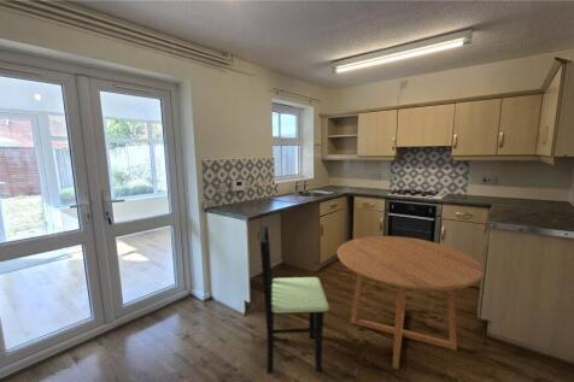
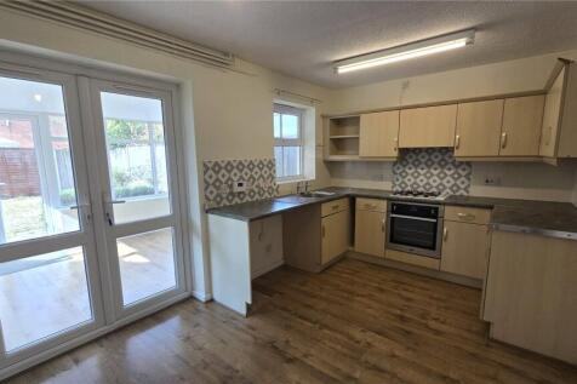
- dining chair [259,224,330,375]
- dining table [336,235,485,370]
